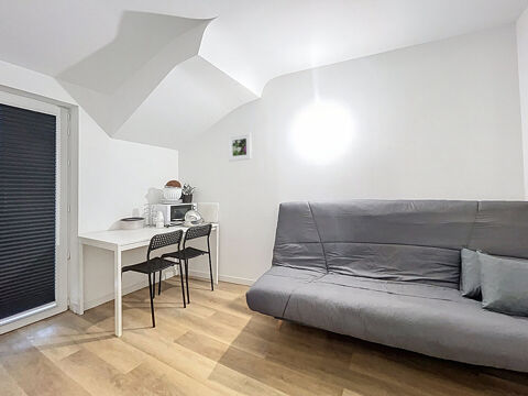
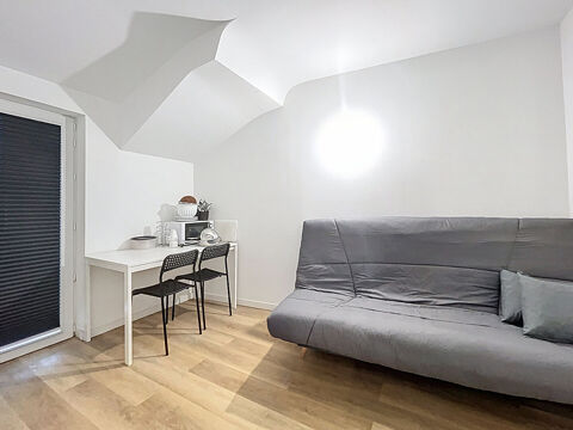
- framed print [228,132,253,163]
